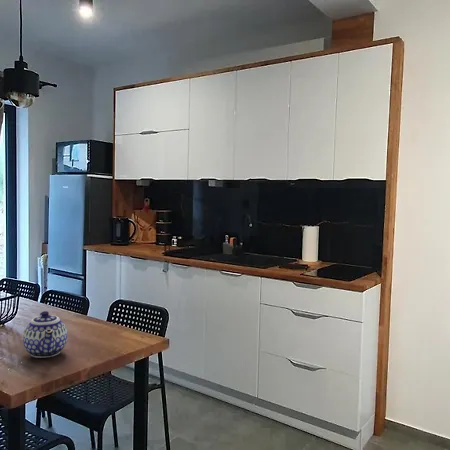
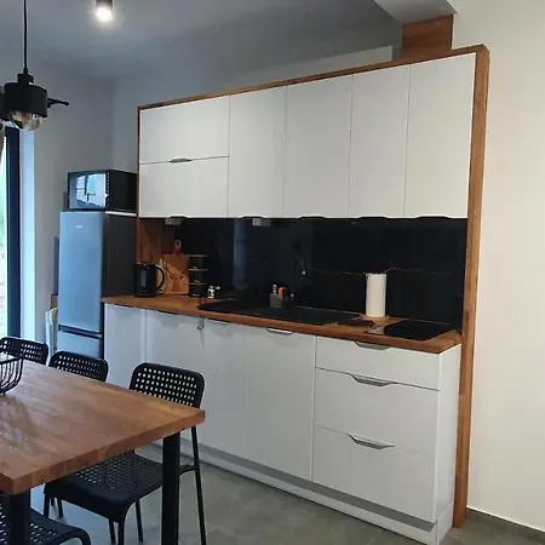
- teapot [22,310,68,359]
